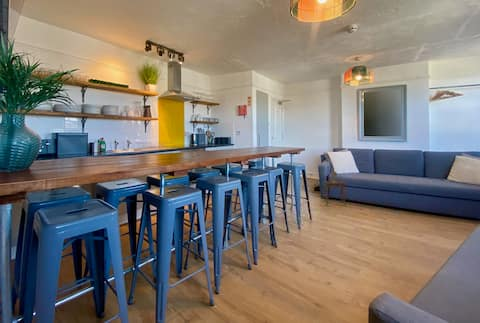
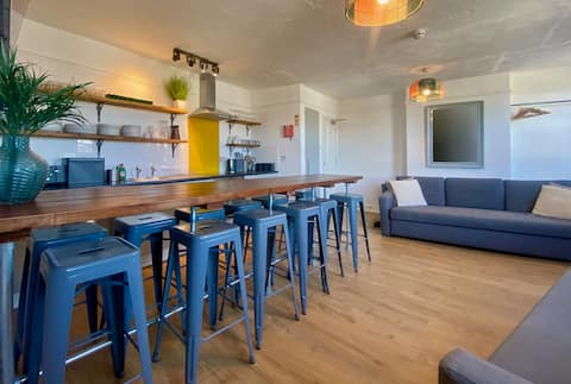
- side table [323,169,347,207]
